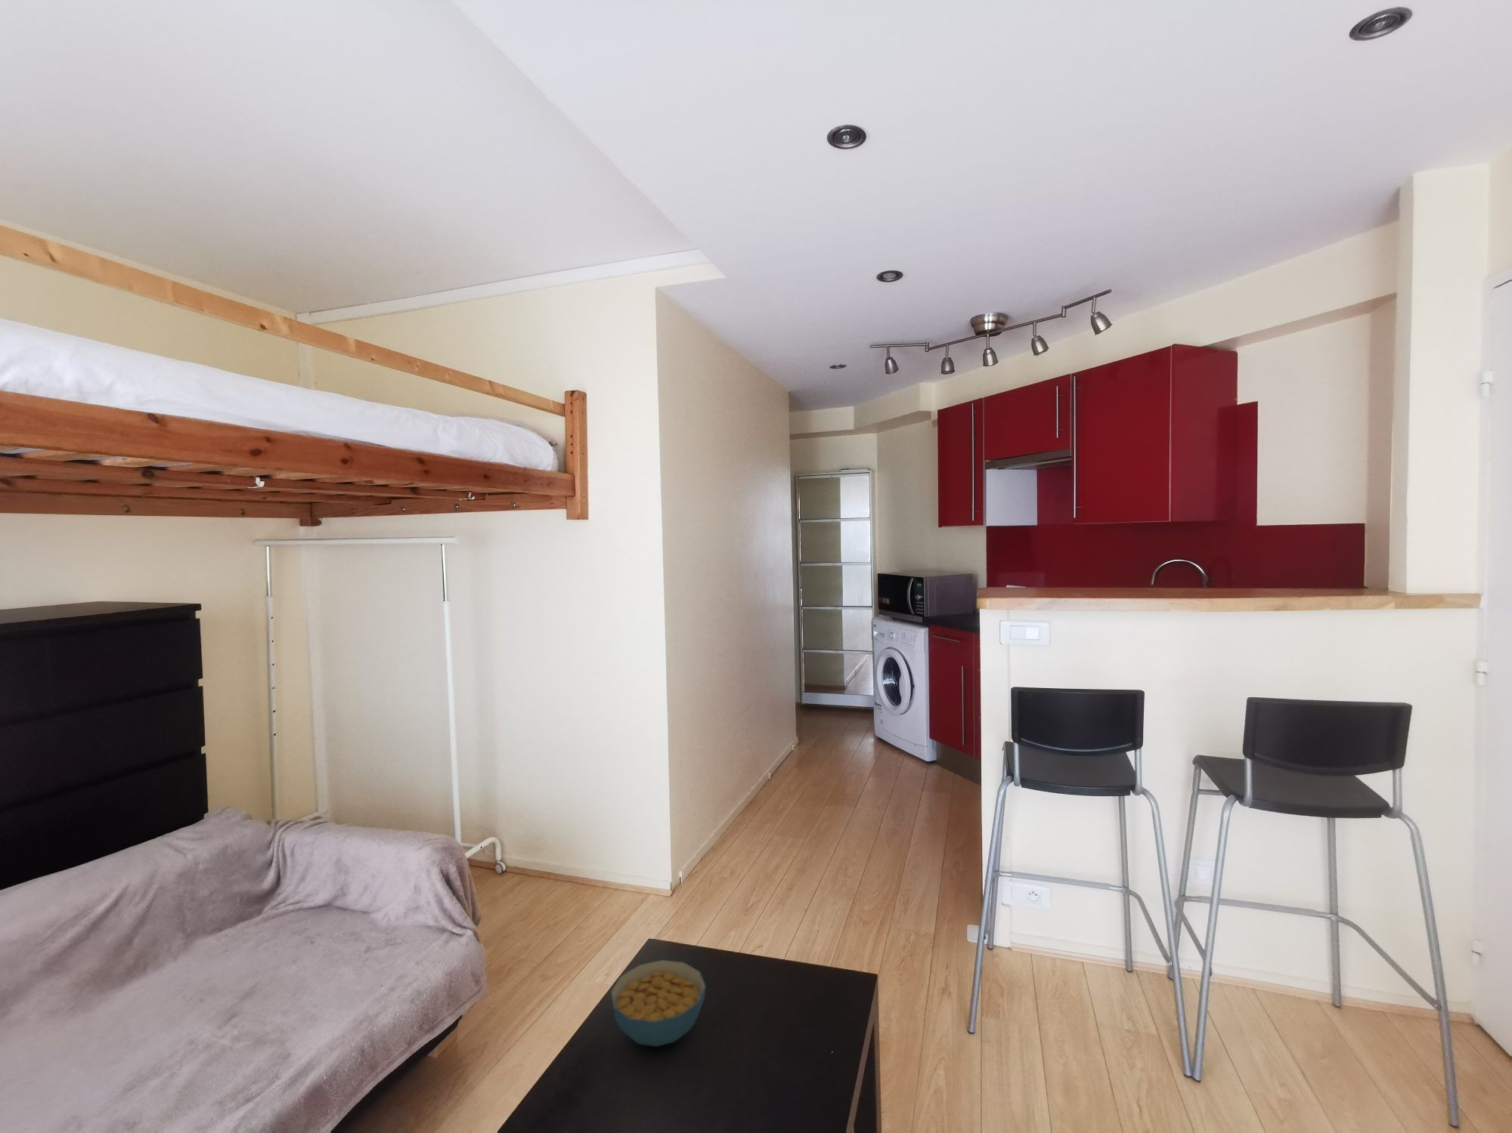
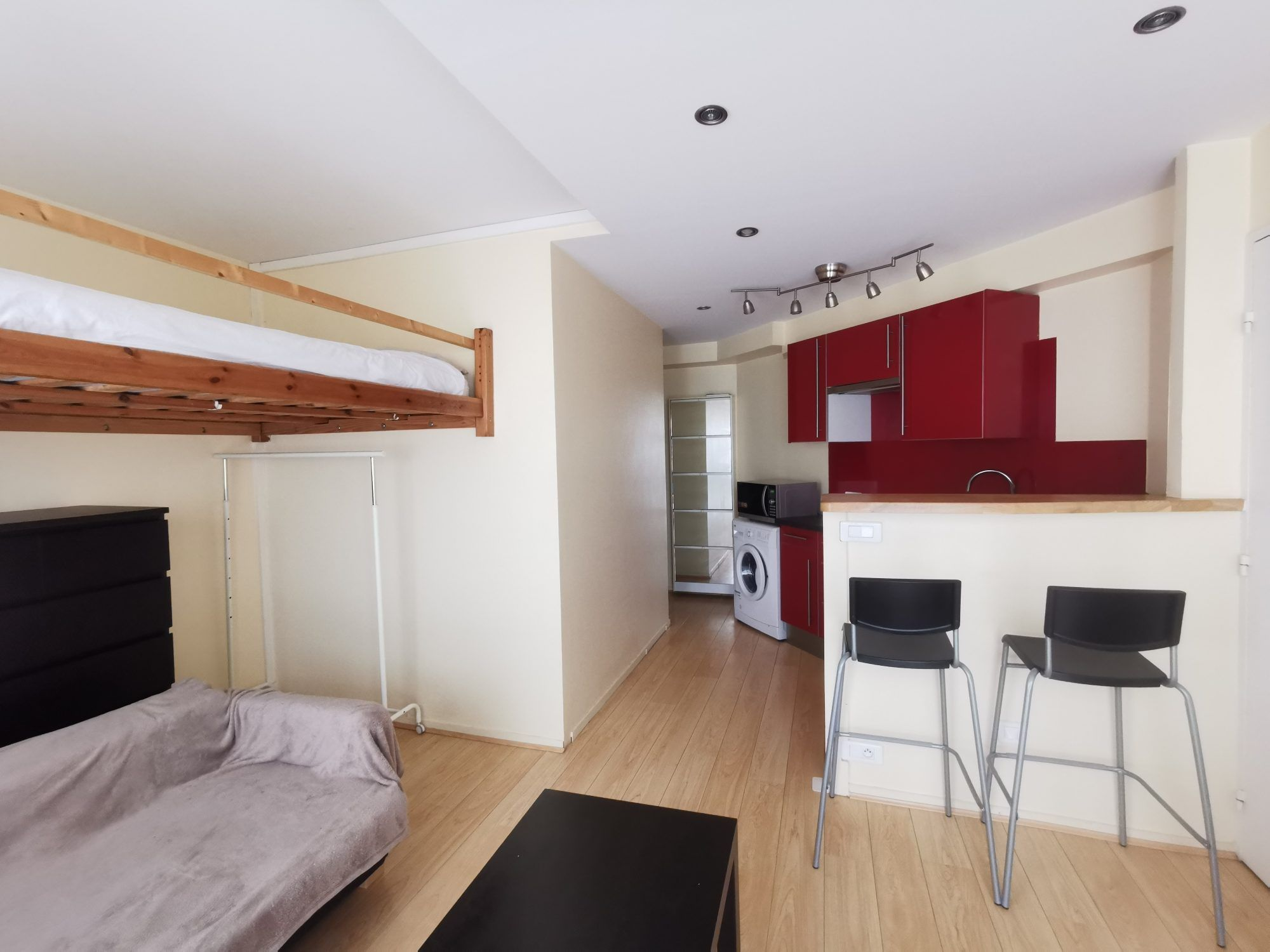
- cereal bowl [610,959,707,1047]
